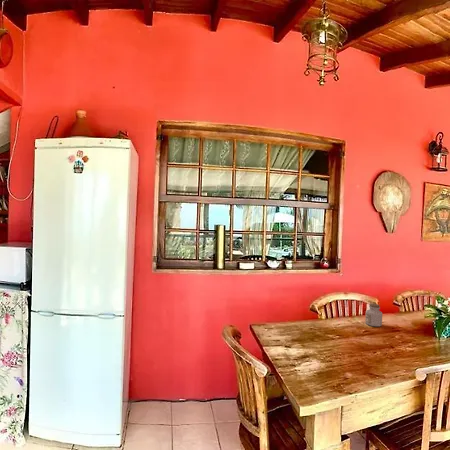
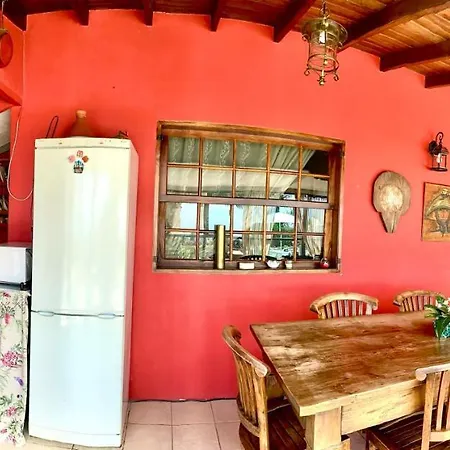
- jar [364,303,383,327]
